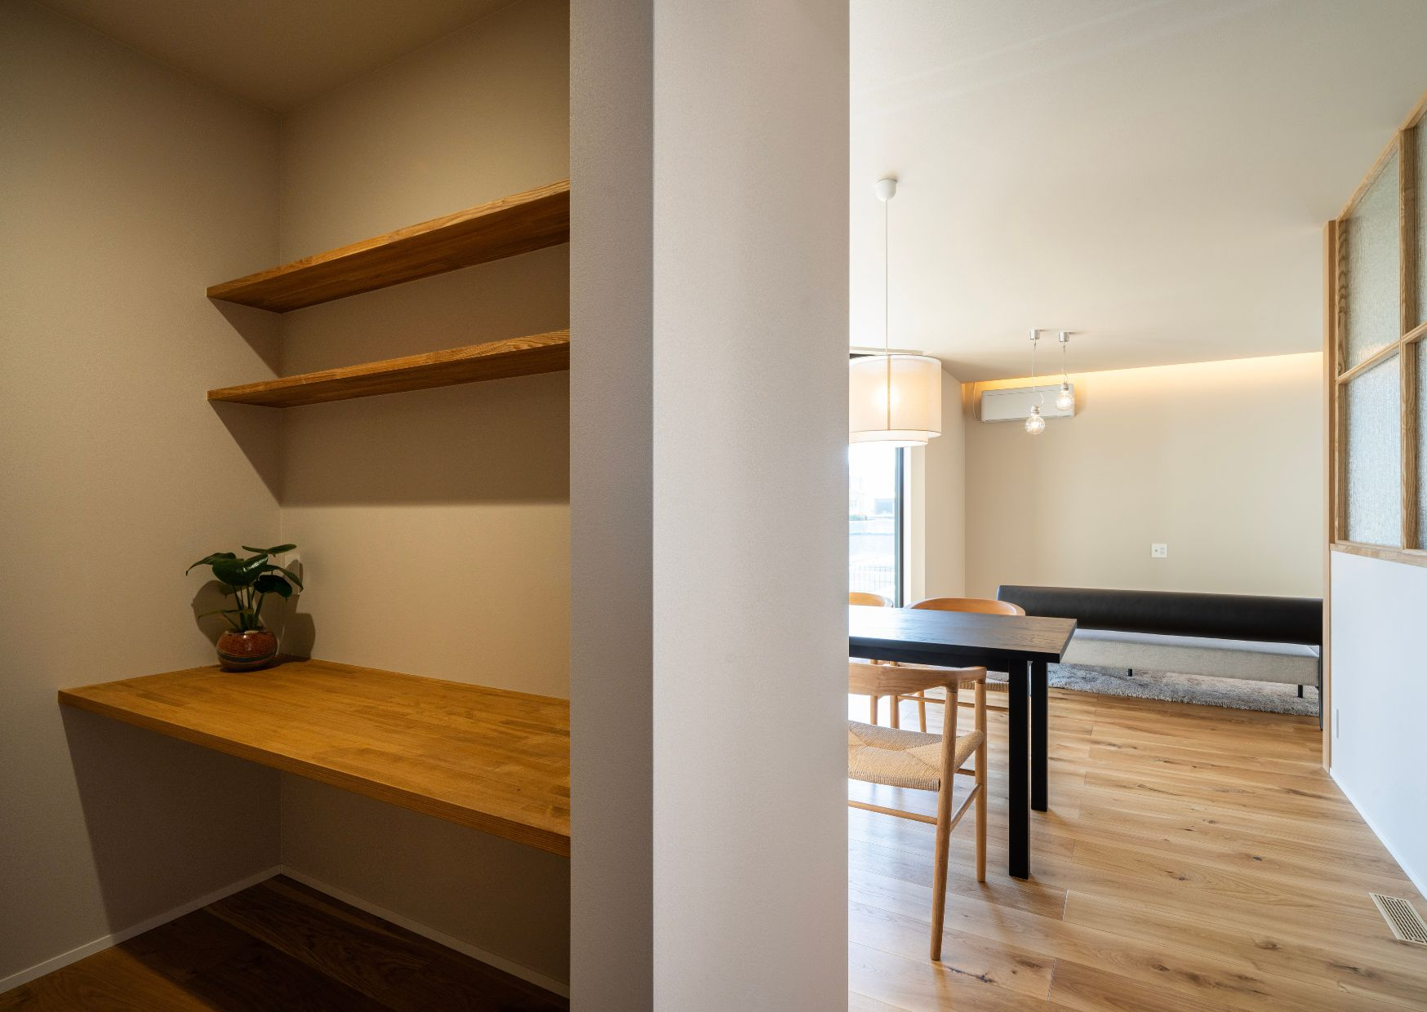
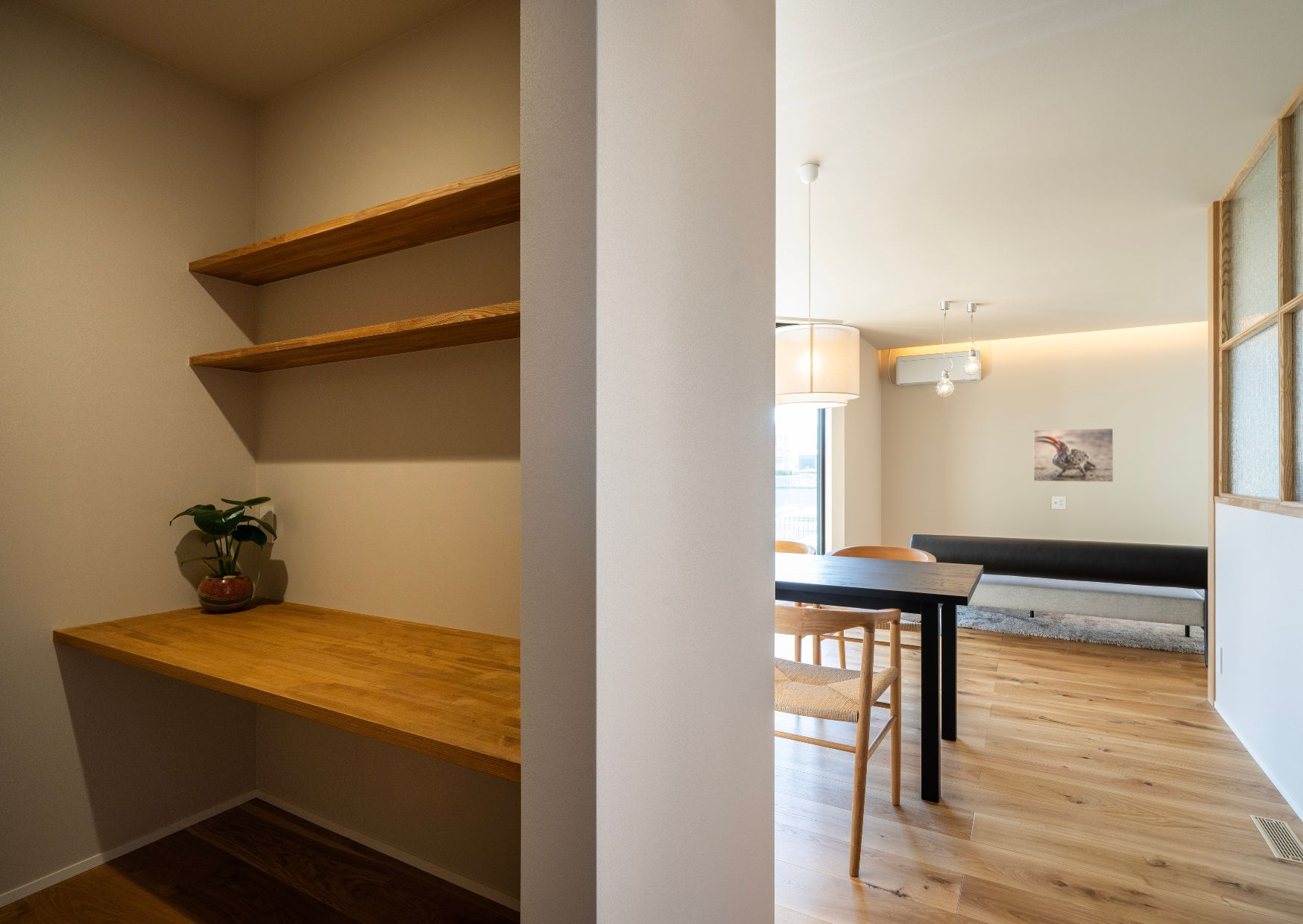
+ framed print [1032,428,1114,483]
